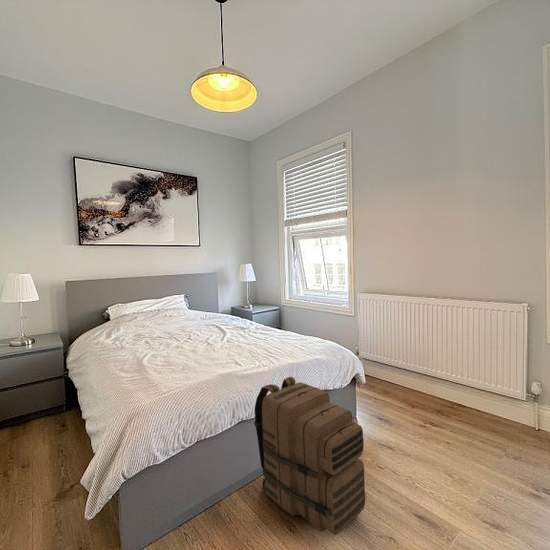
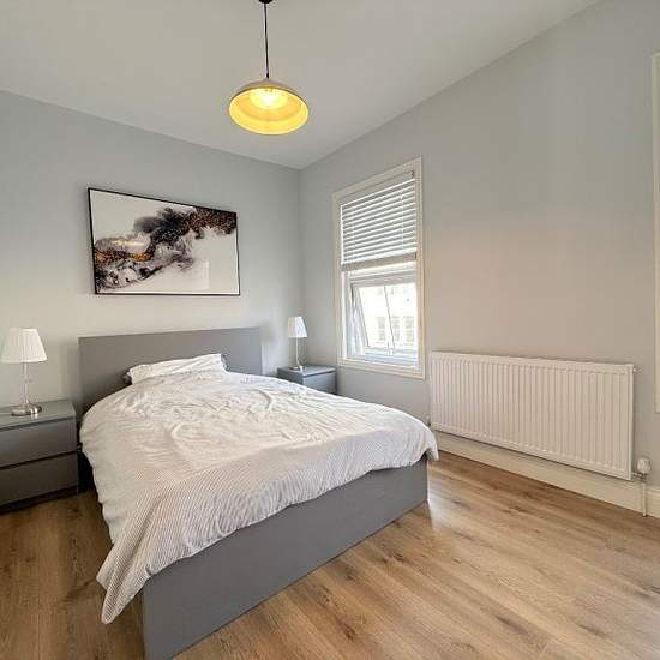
- backpack [253,376,366,536]
